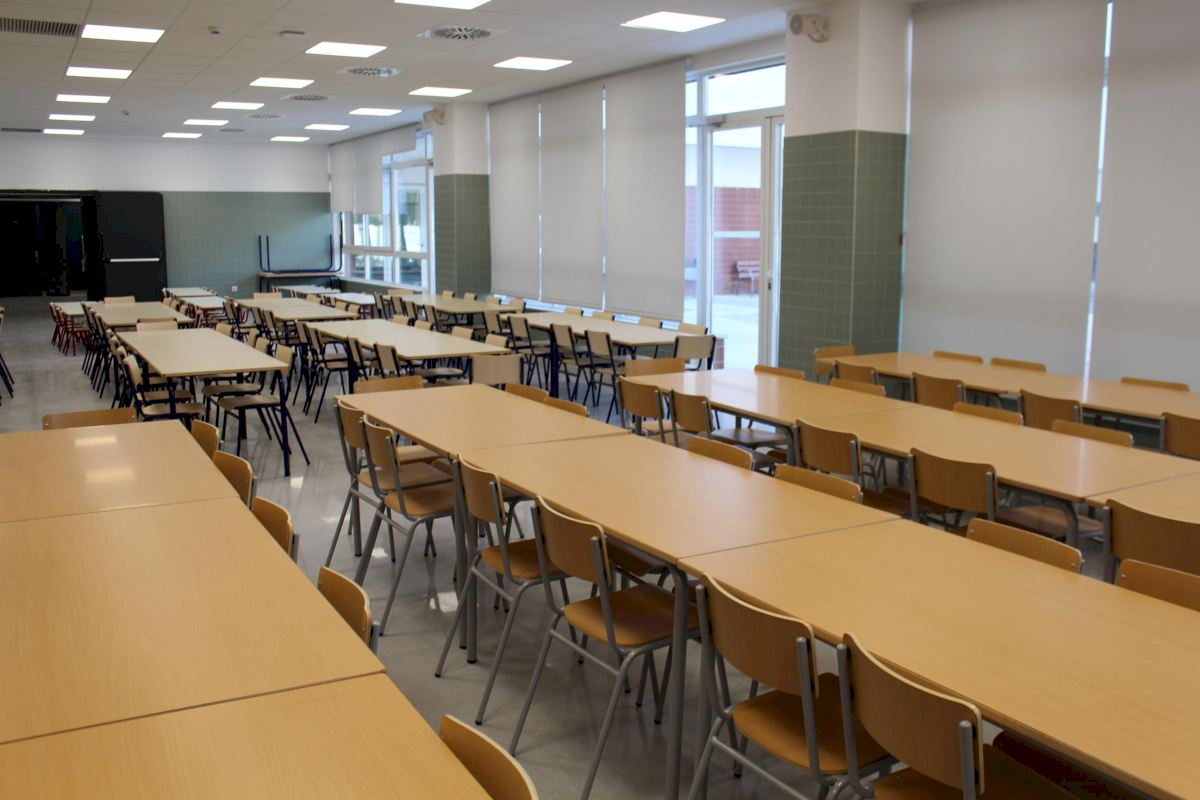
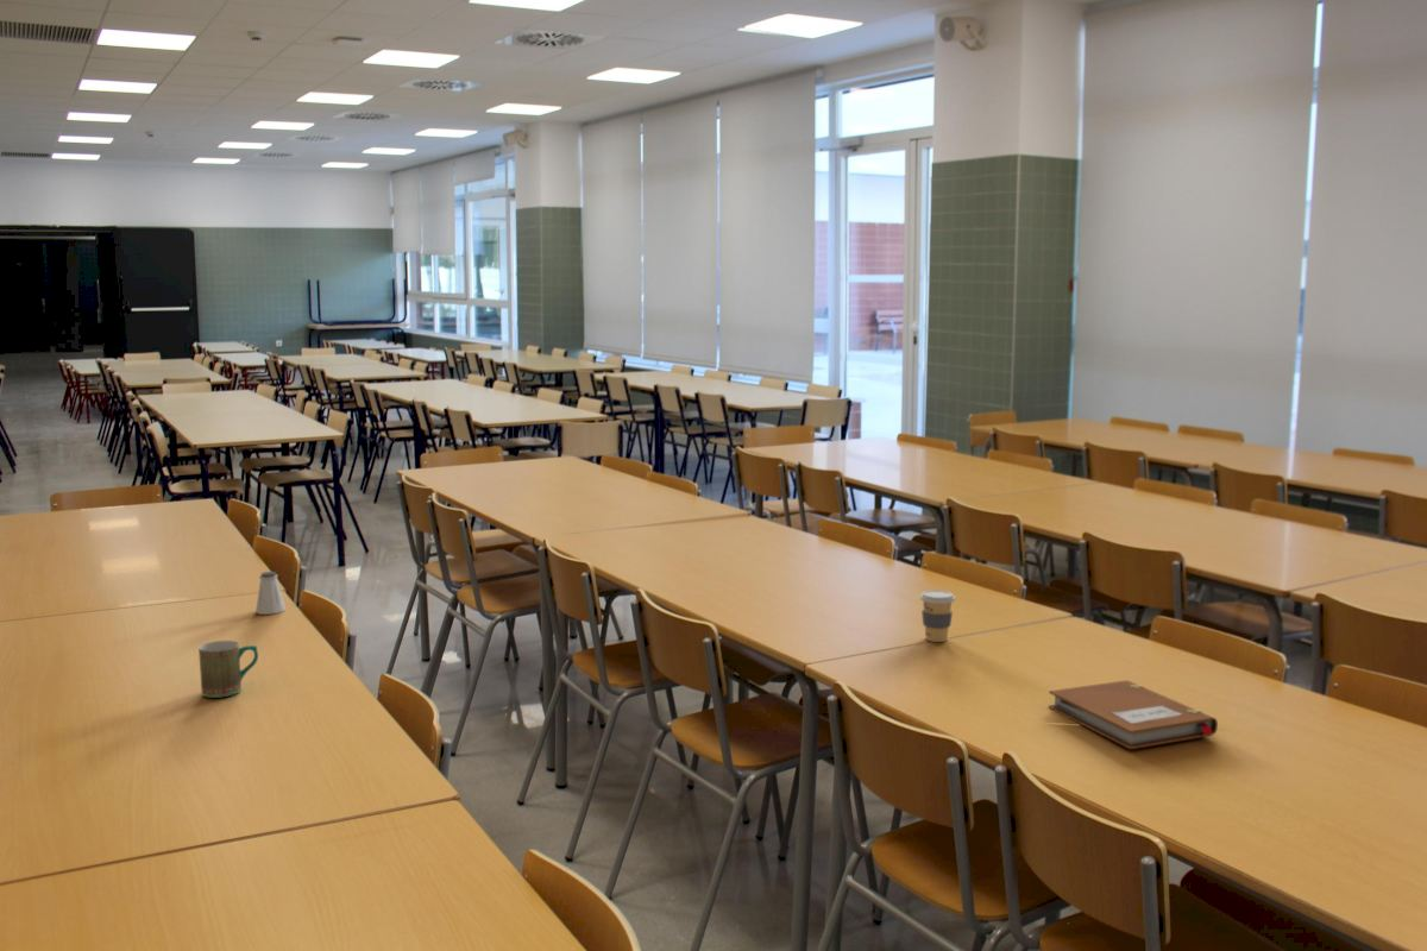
+ coffee cup [919,590,956,643]
+ mug [197,640,259,699]
+ saltshaker [254,571,287,616]
+ notebook [1048,679,1219,750]
